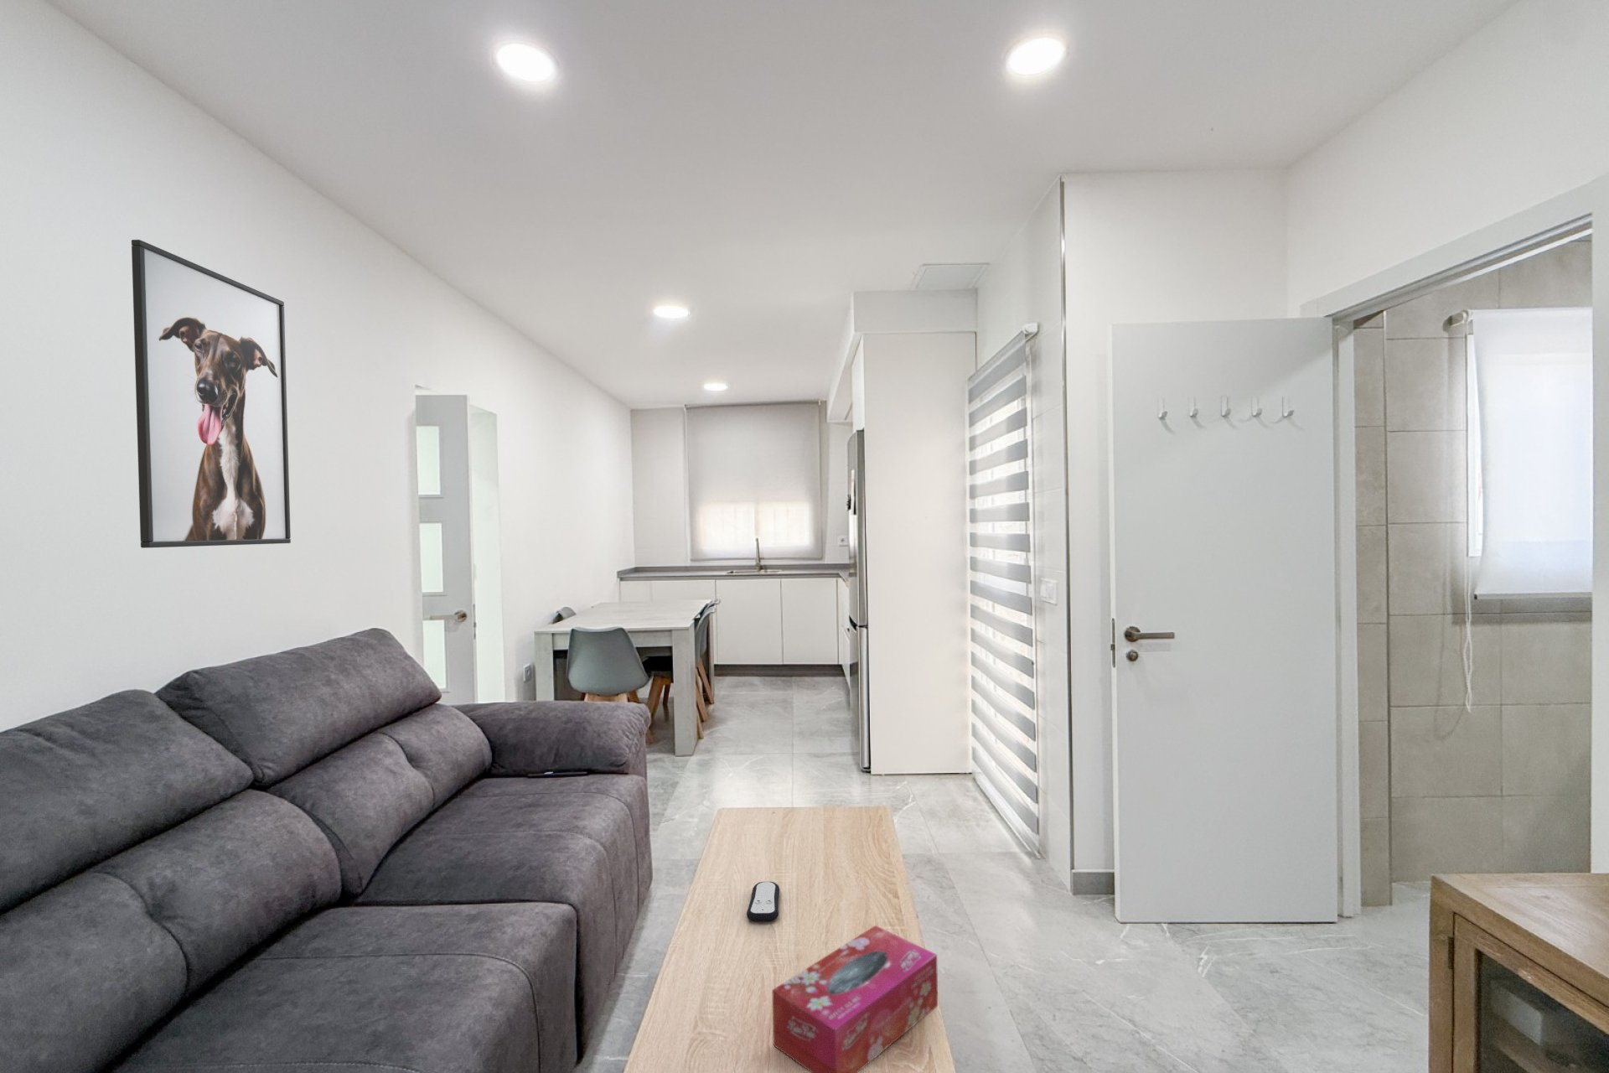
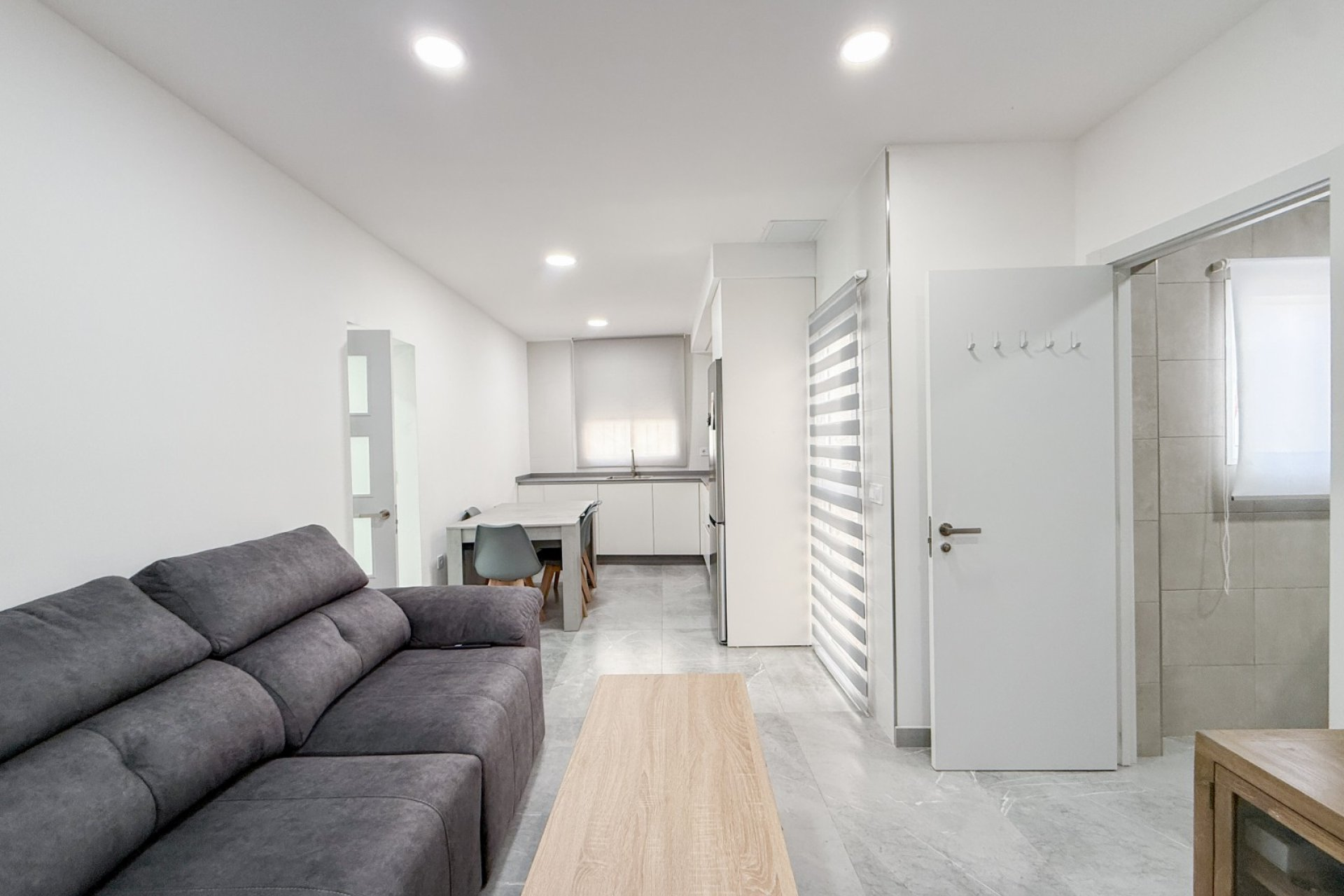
- tissue box [771,925,939,1073]
- remote control [746,881,781,923]
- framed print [130,240,292,548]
